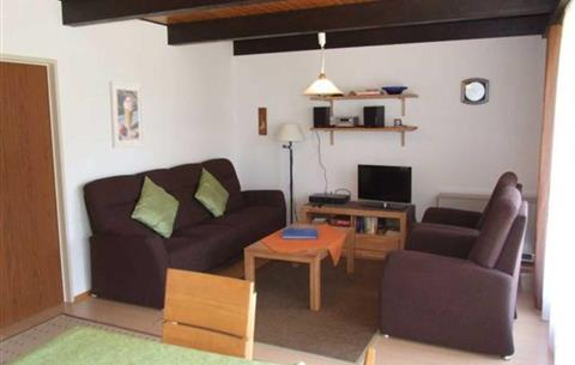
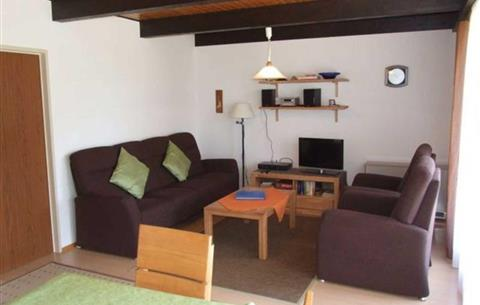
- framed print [109,80,146,150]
